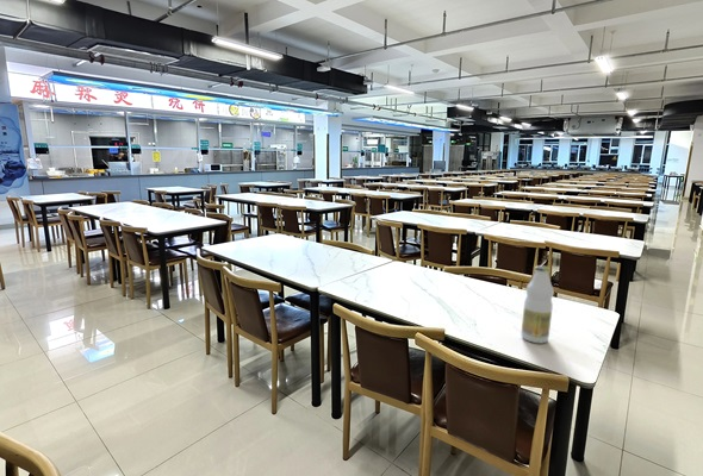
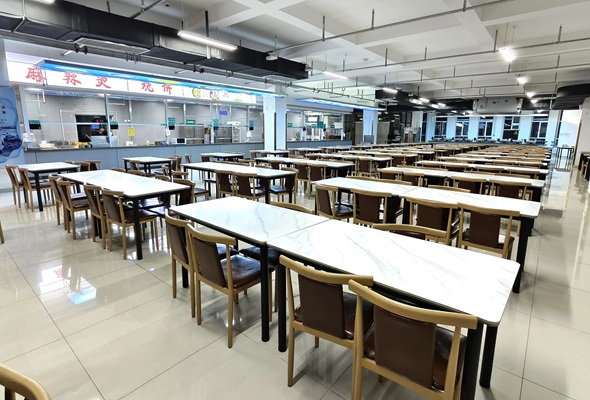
- bottle [521,264,555,344]
